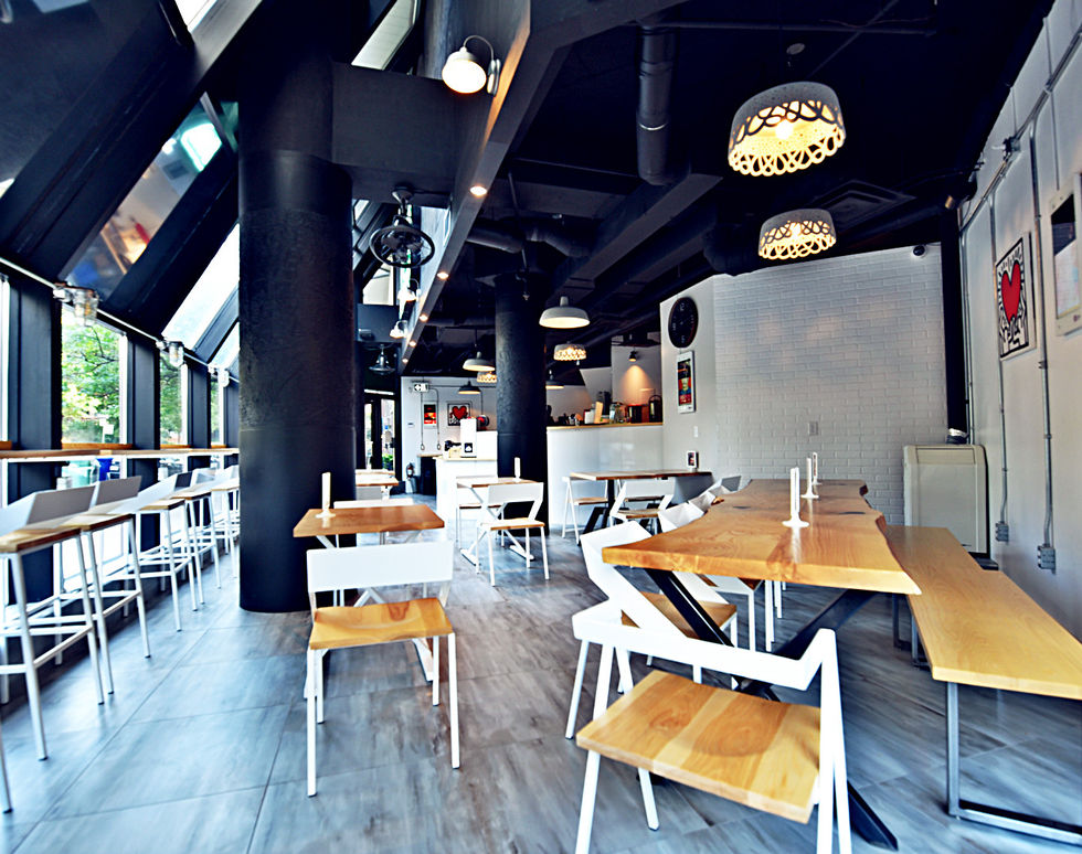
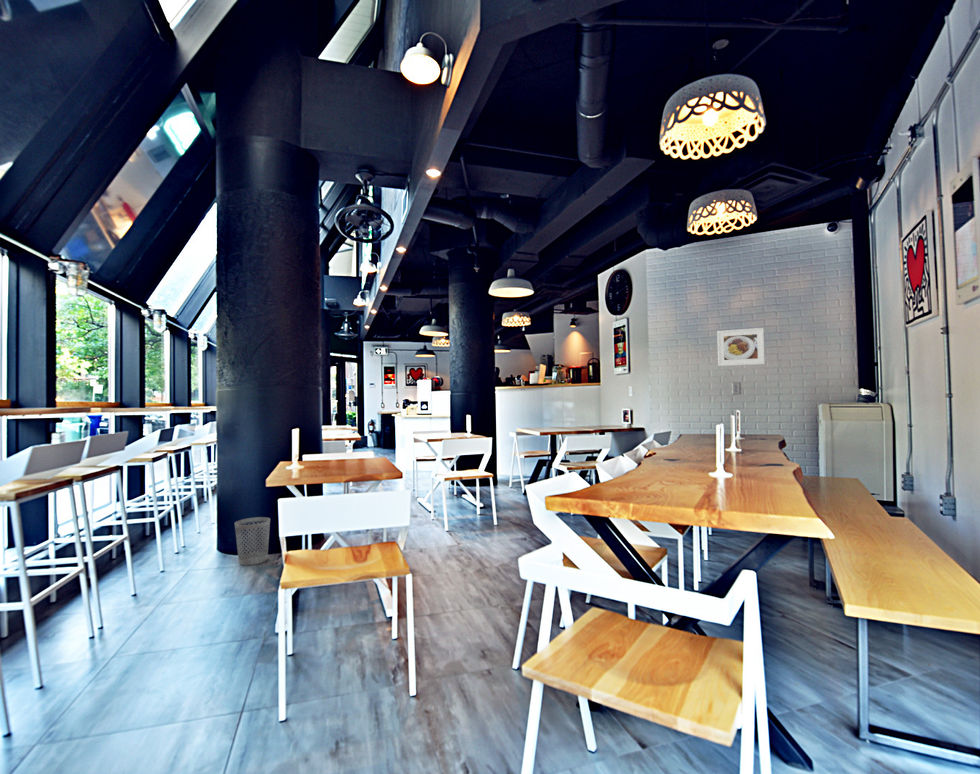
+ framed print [716,327,766,367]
+ wastebasket [234,516,271,566]
